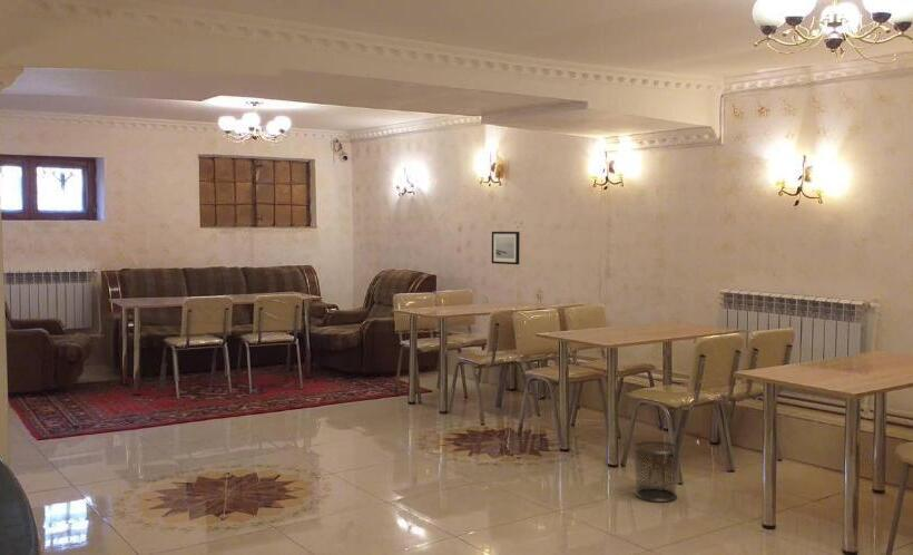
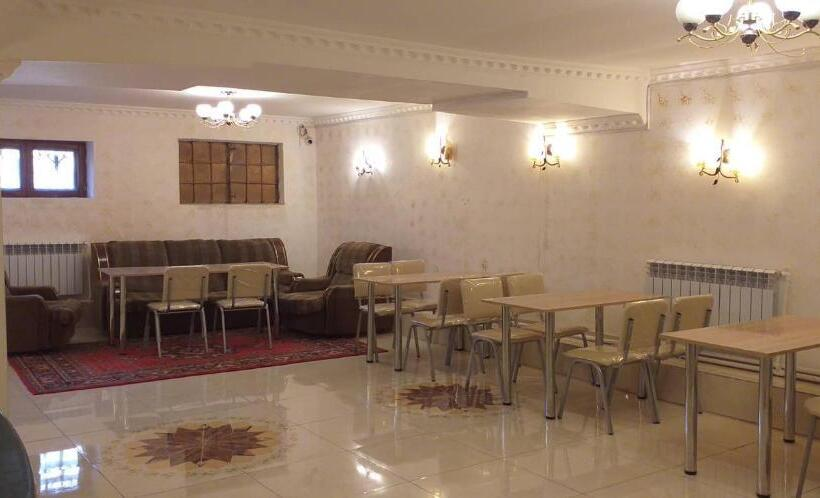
- waste bin [632,440,683,503]
- wall art [491,231,521,265]
